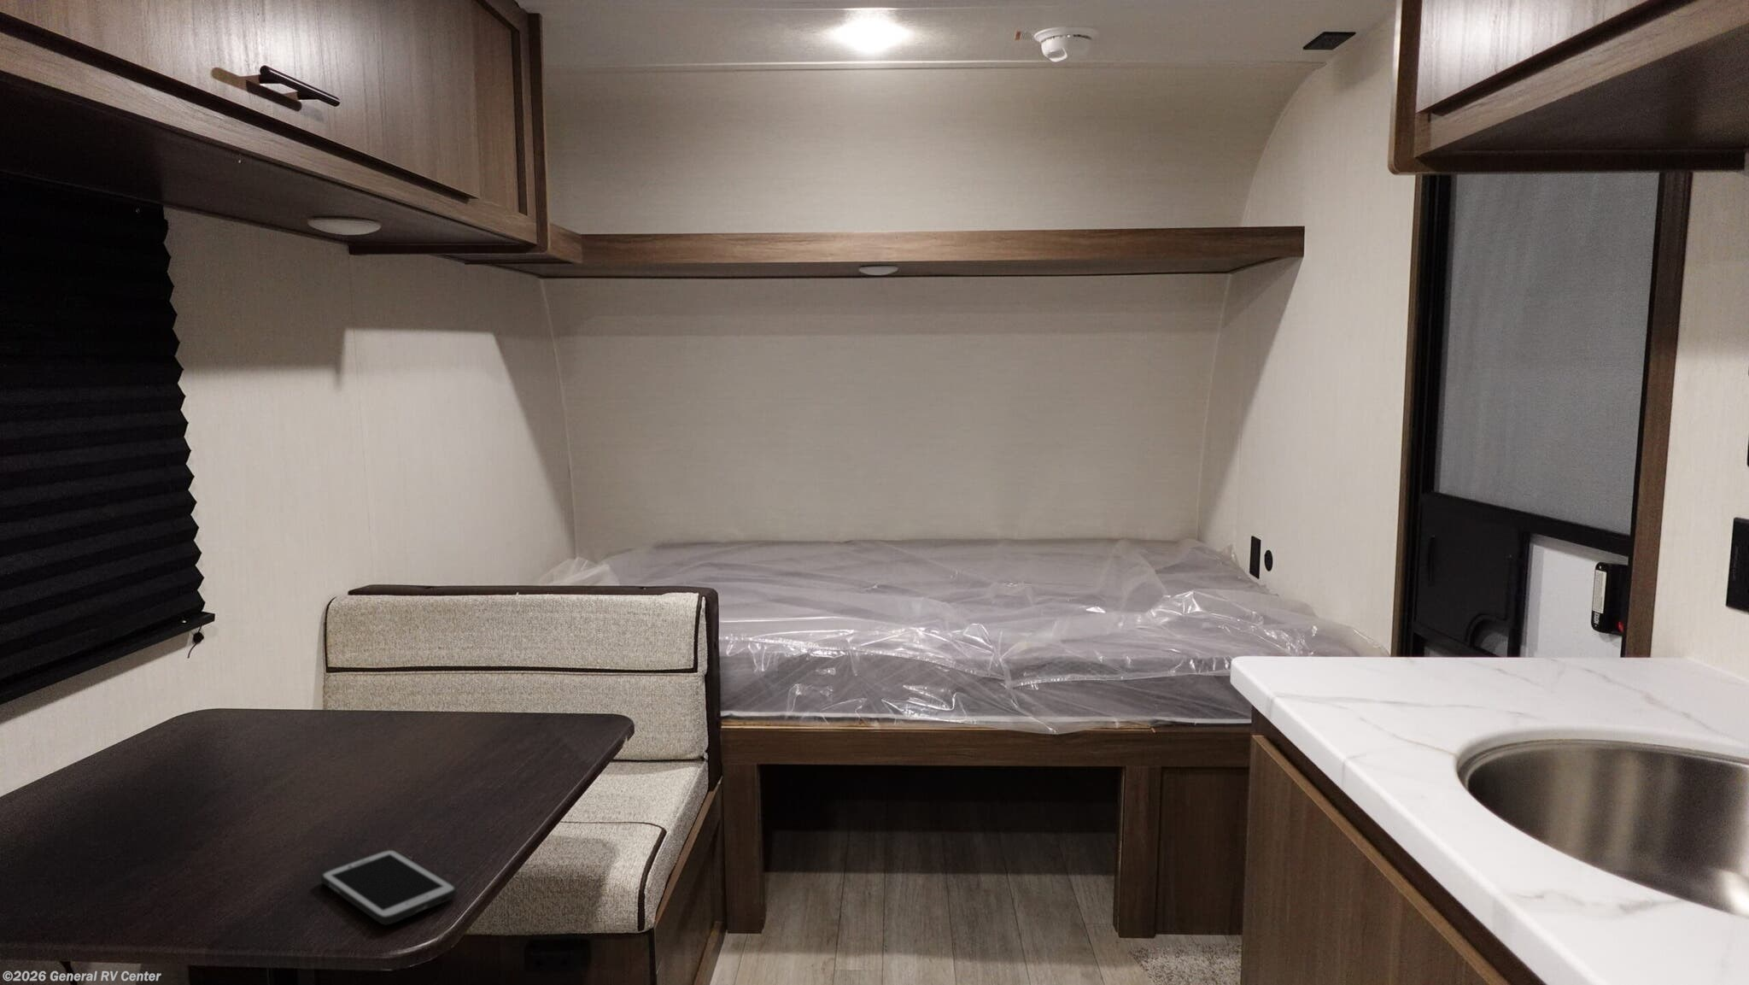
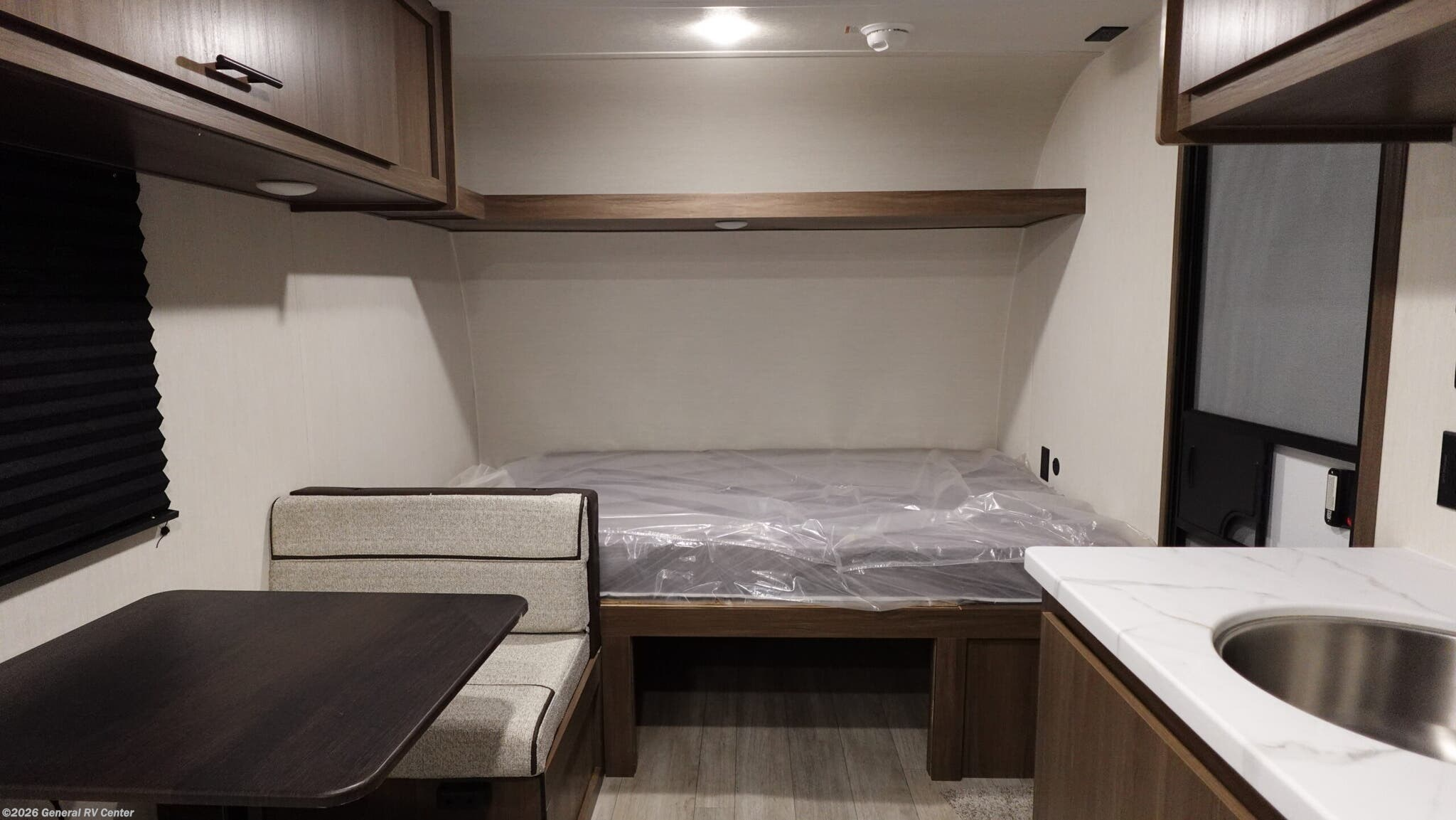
- cell phone [321,848,458,926]
